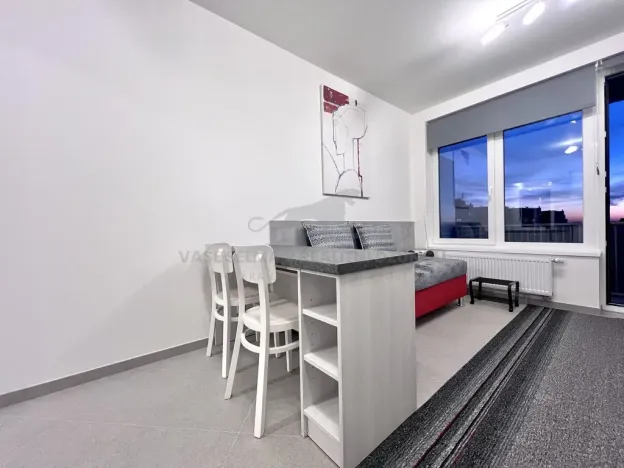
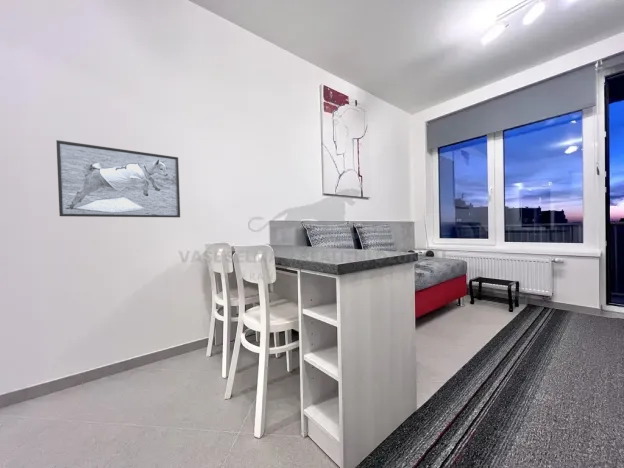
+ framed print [56,139,181,218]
